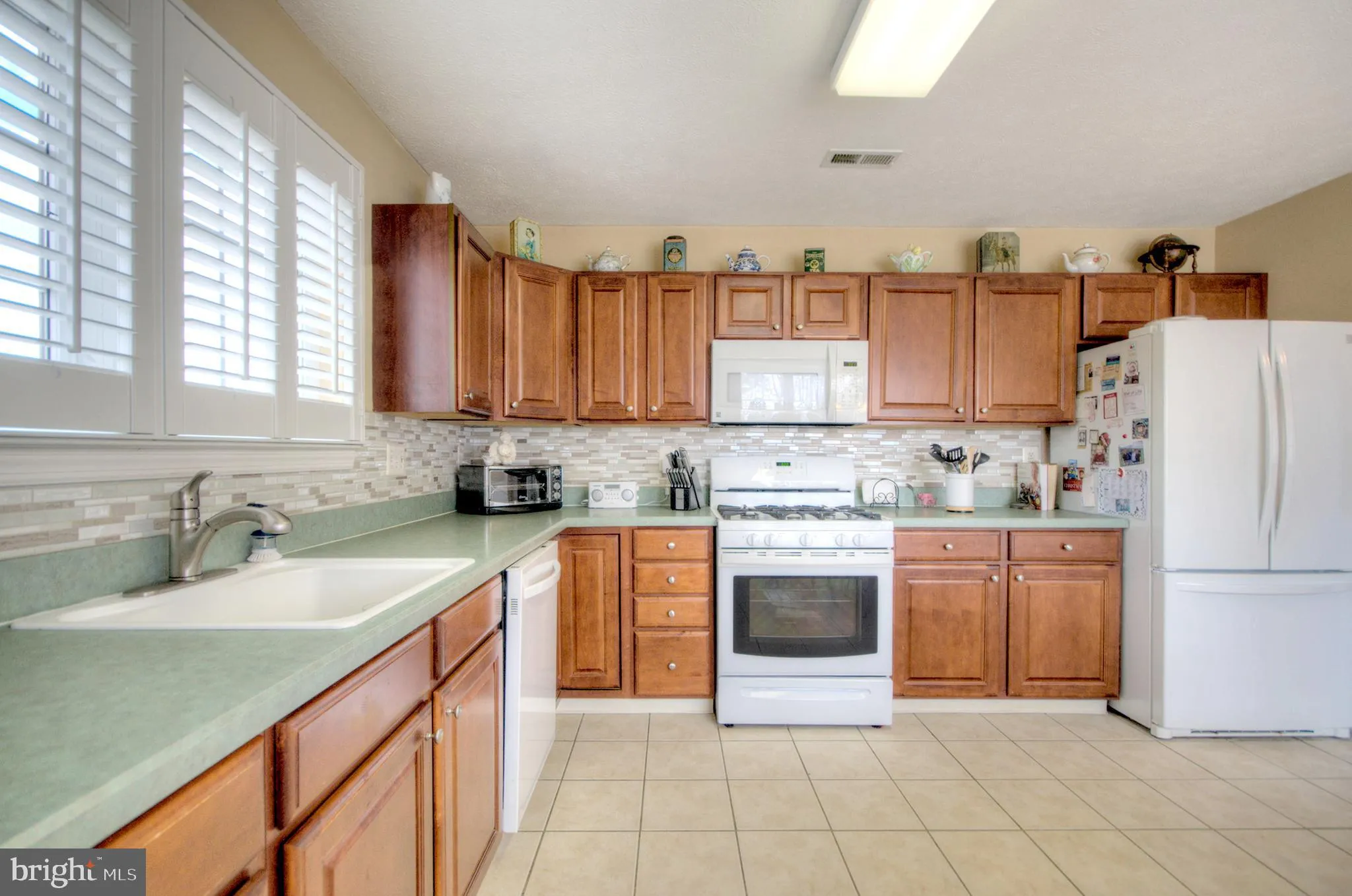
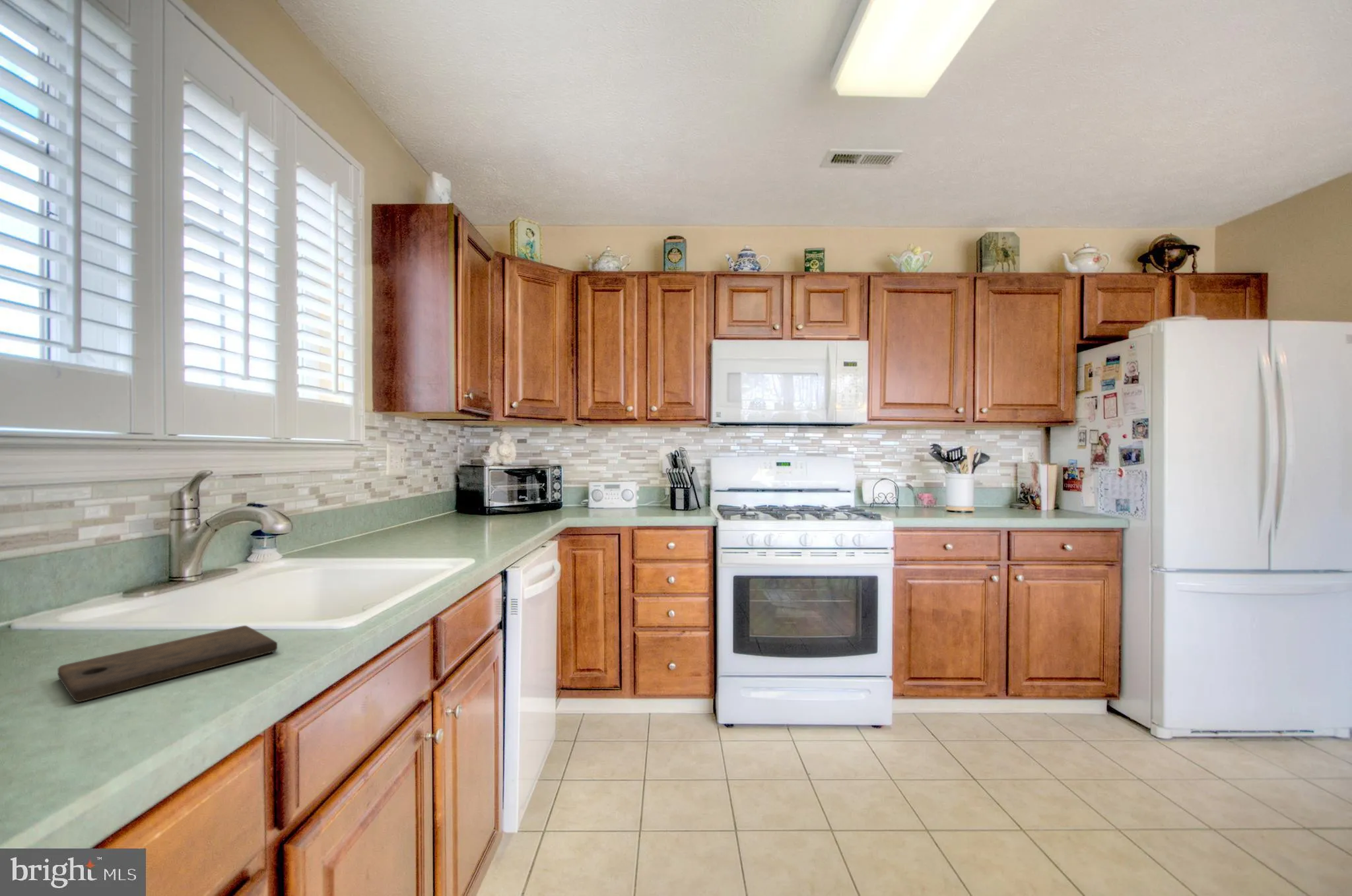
+ cutting board [57,625,278,703]
